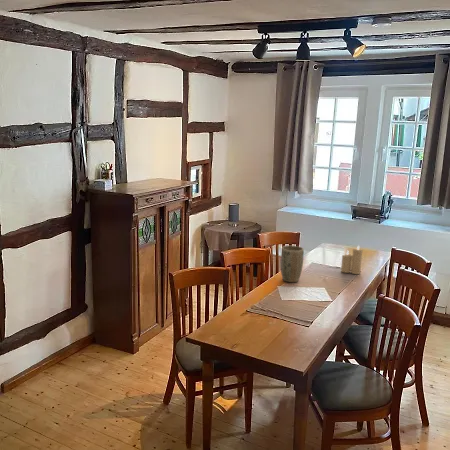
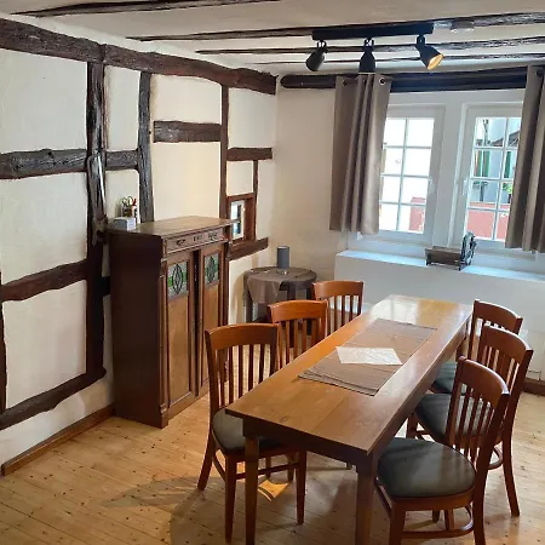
- candle [340,244,364,275]
- plant pot [280,245,305,283]
